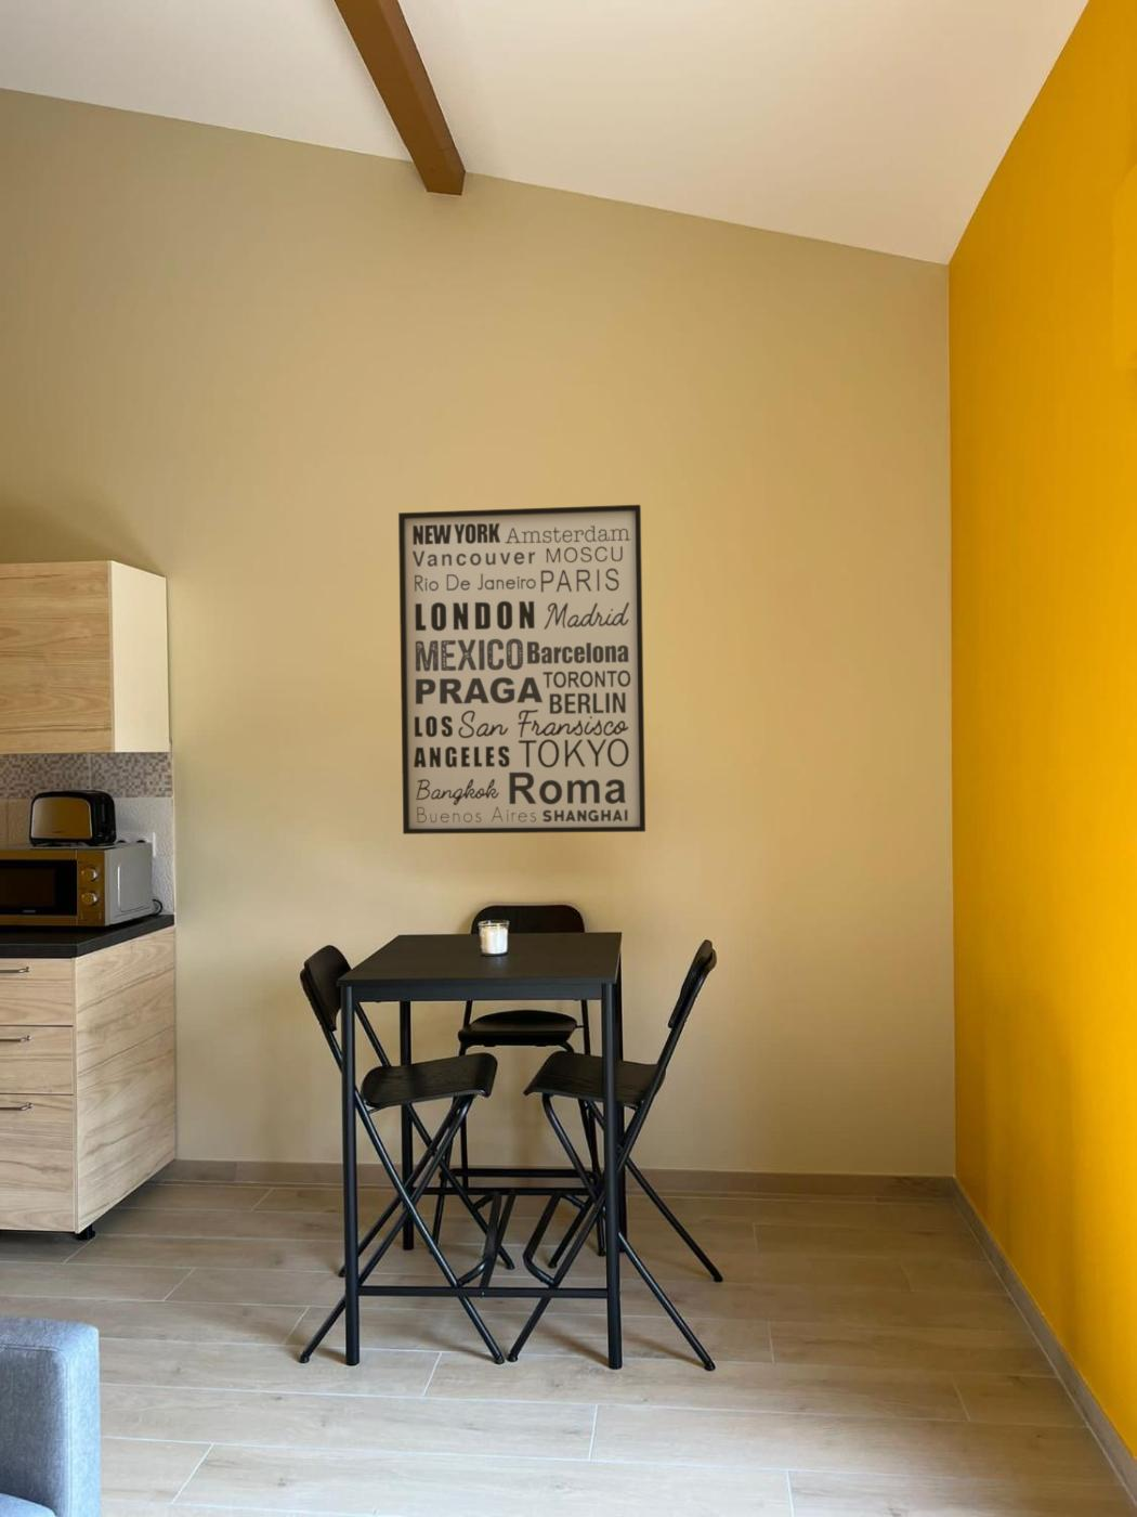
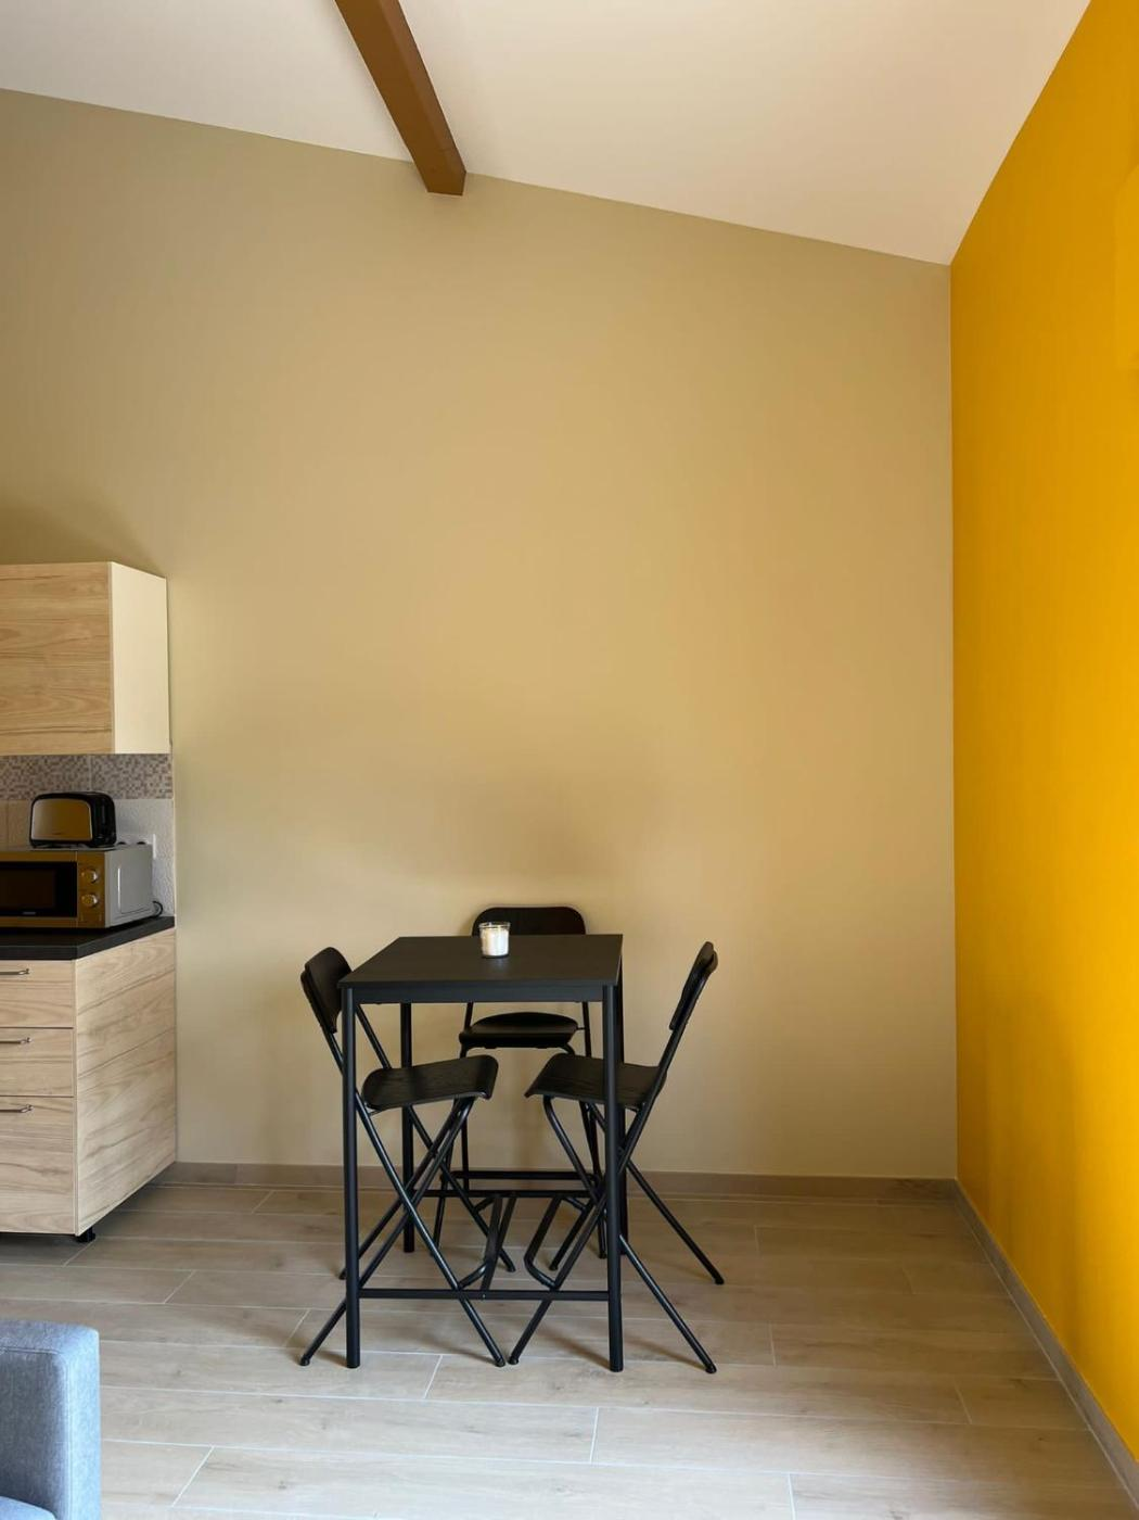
- wall art [398,504,646,835]
